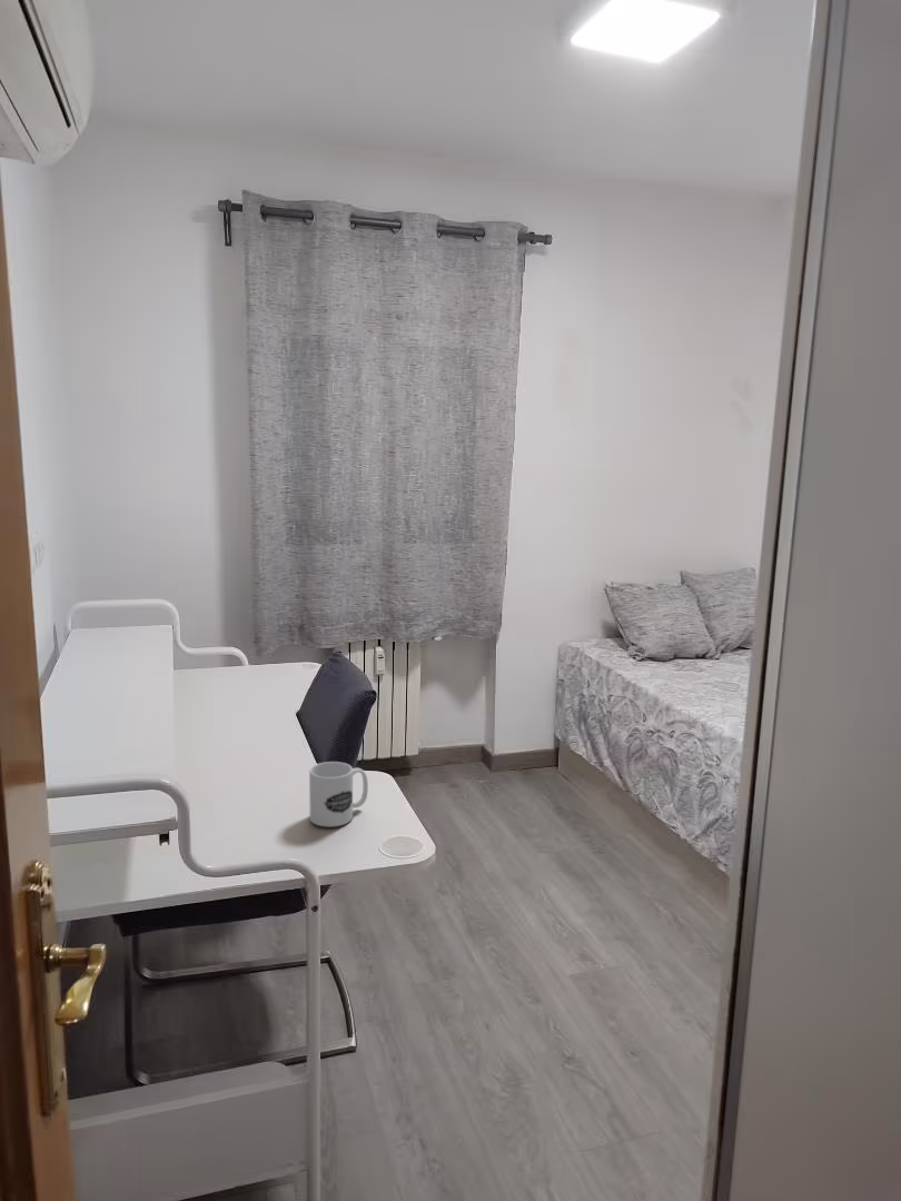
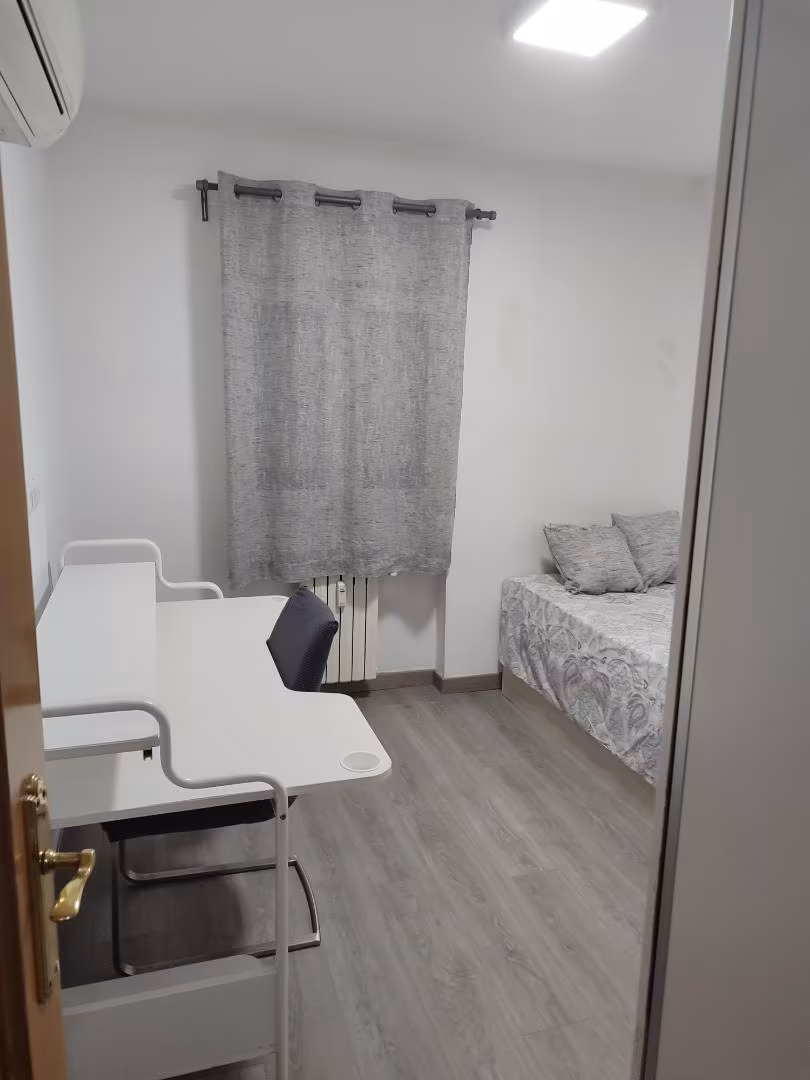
- mug [308,761,369,827]
